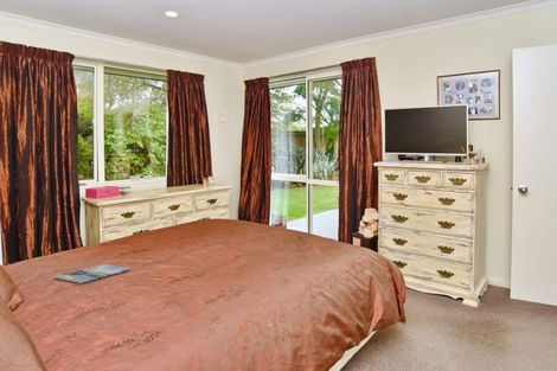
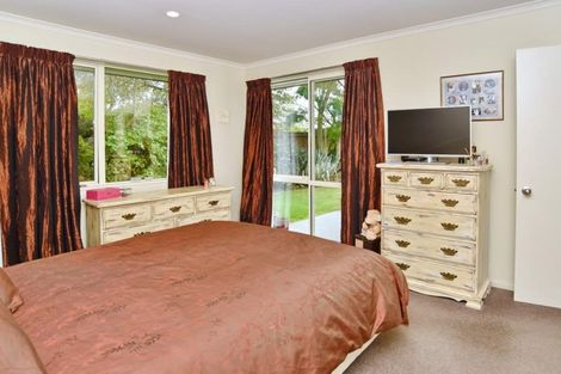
- magazine [53,263,132,284]
